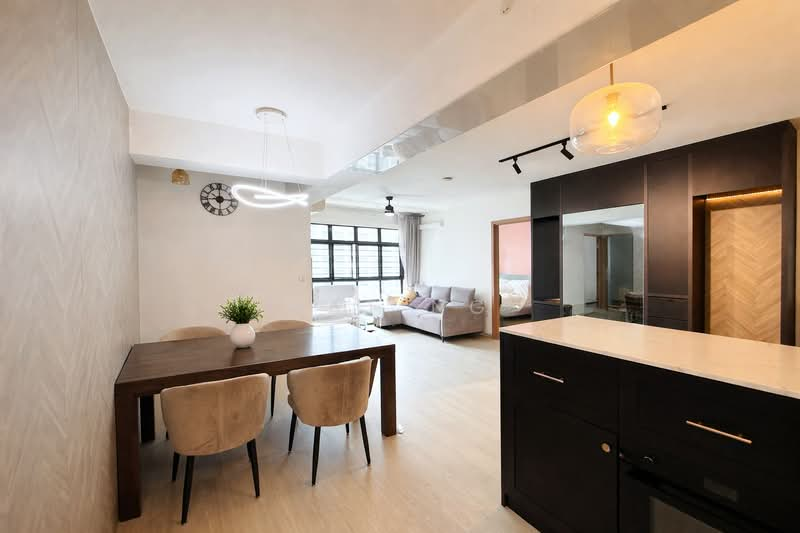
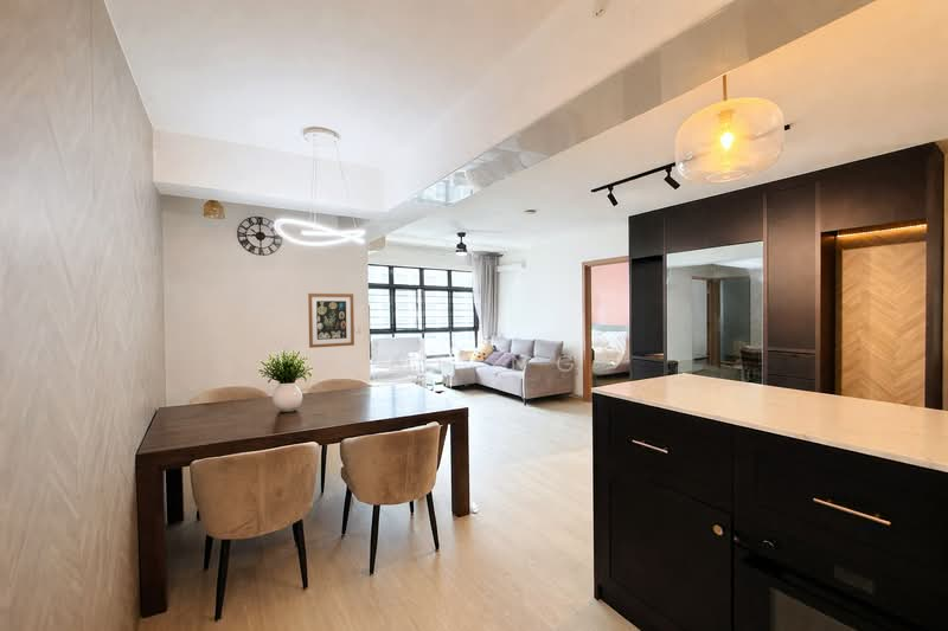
+ wall art [307,292,356,349]
